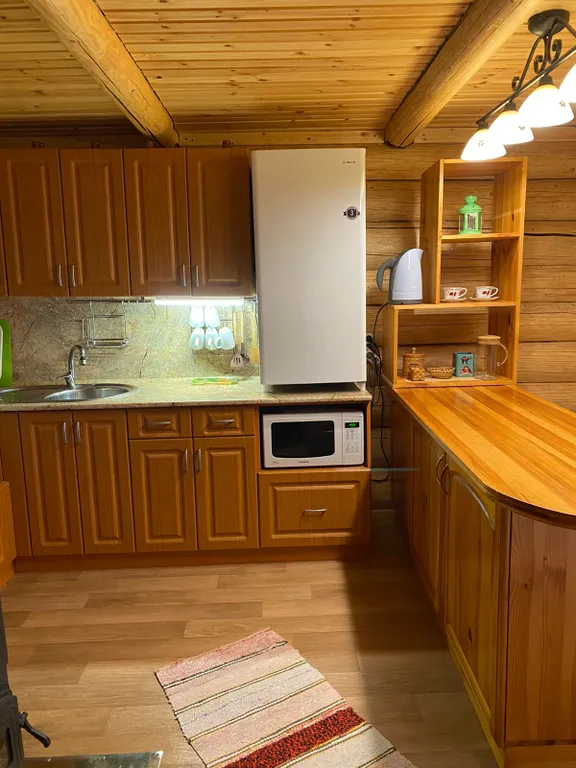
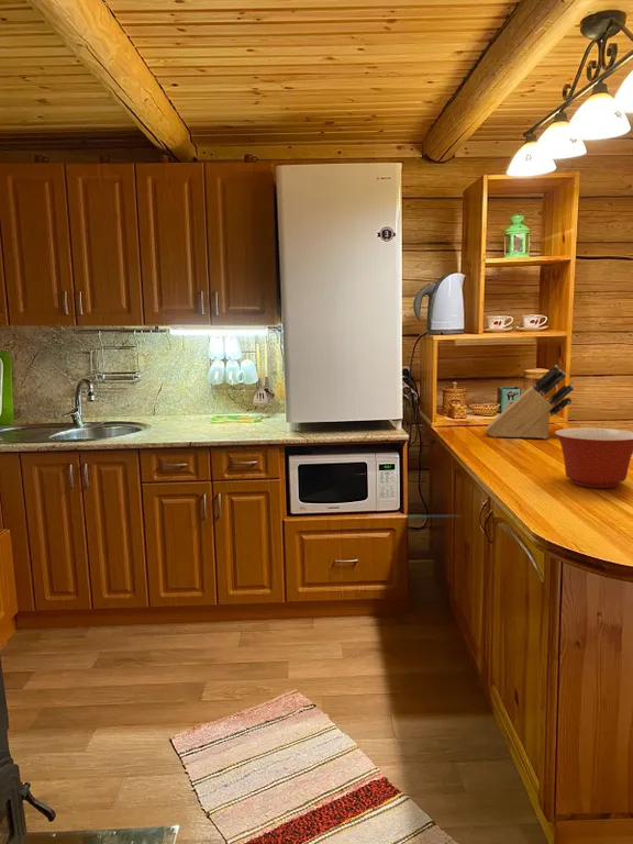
+ mixing bowl [553,426,633,489]
+ knife block [485,364,575,440]
